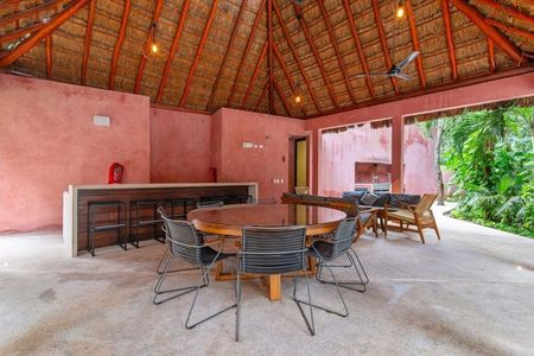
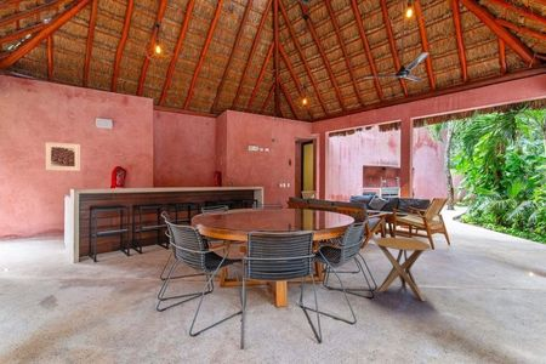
+ side table [374,237,432,302]
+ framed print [45,141,81,172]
